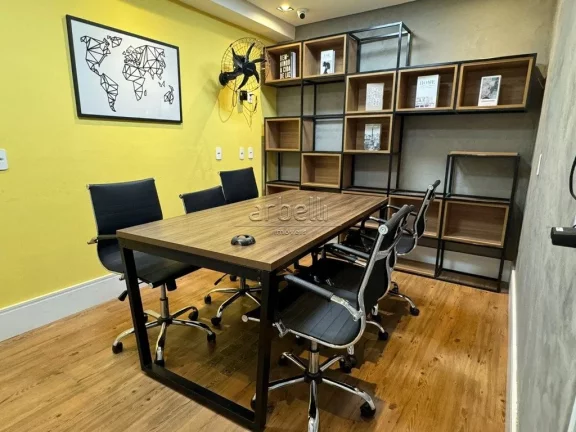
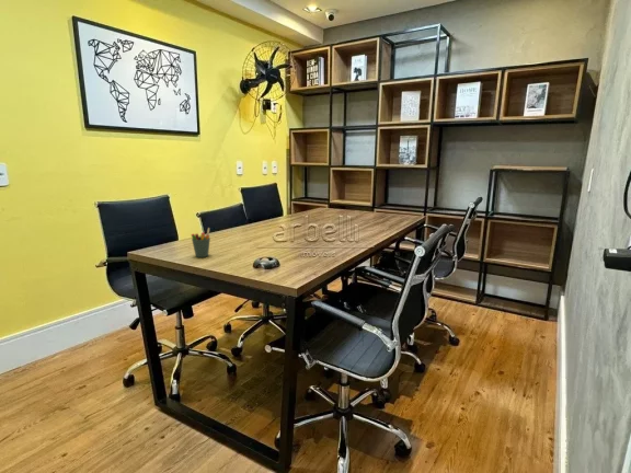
+ pen holder [191,227,211,258]
